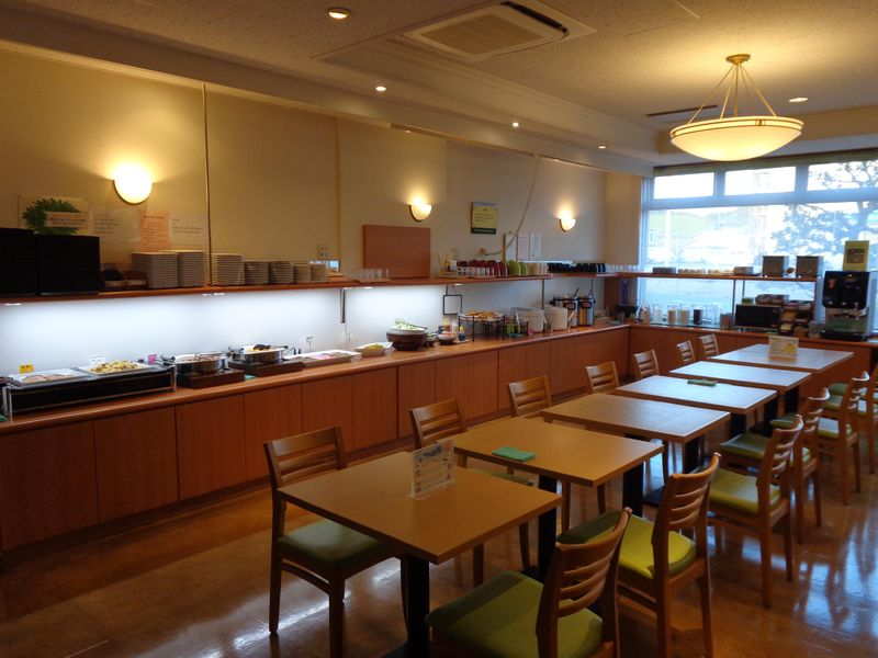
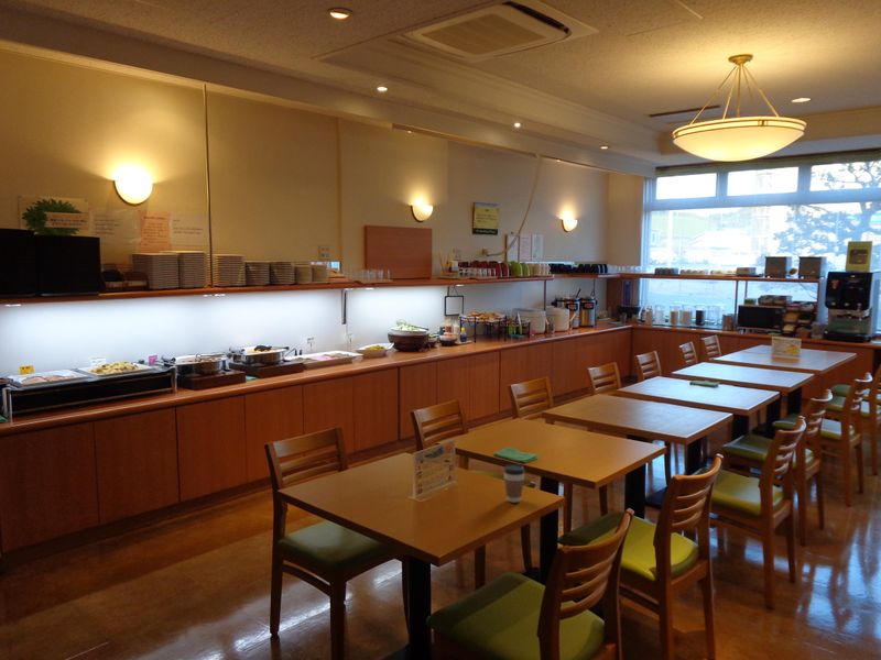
+ coffee cup [502,463,526,504]
